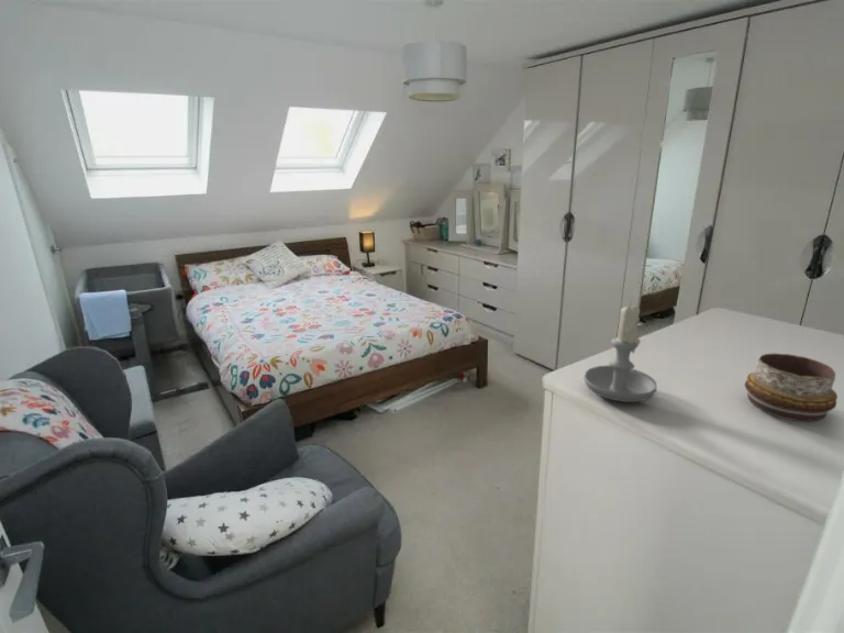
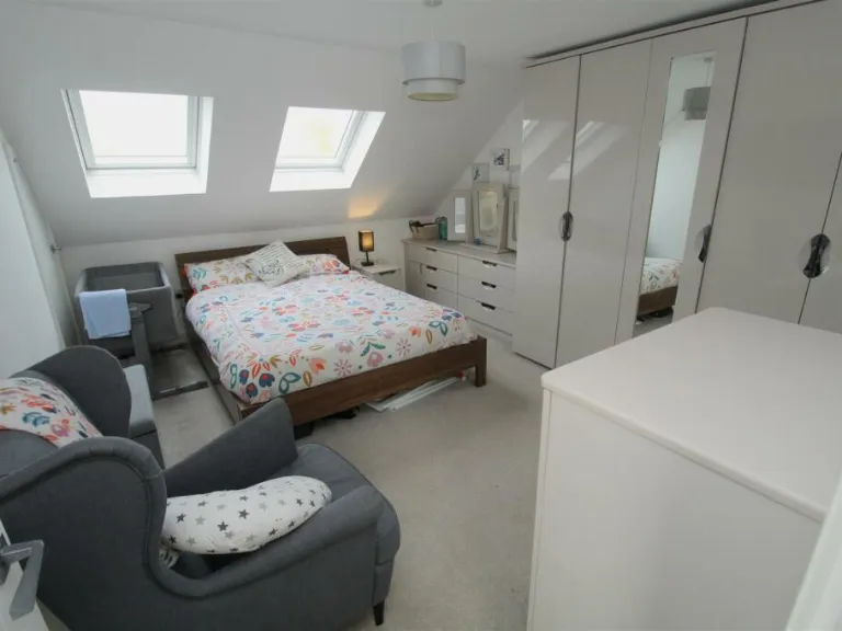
- candle [582,301,657,403]
- decorative bowl [744,353,839,423]
